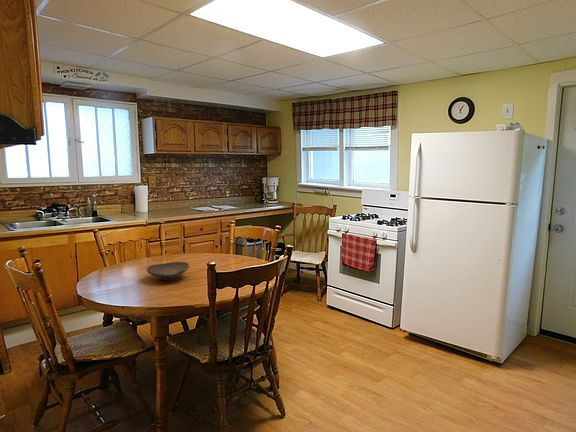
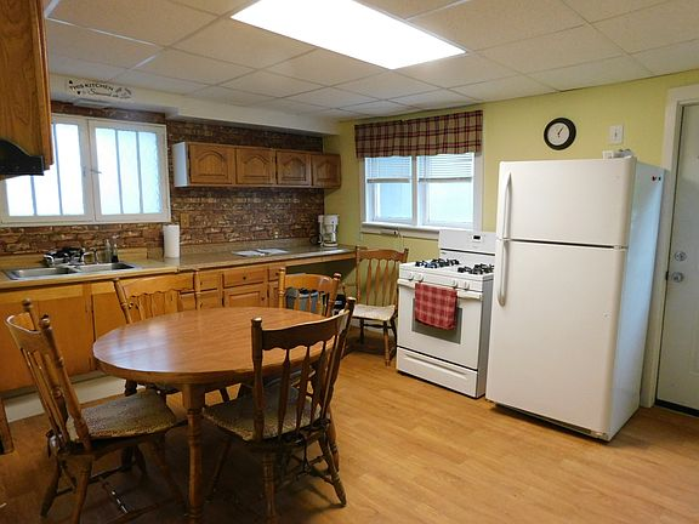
- decorative bowl [146,261,190,282]
